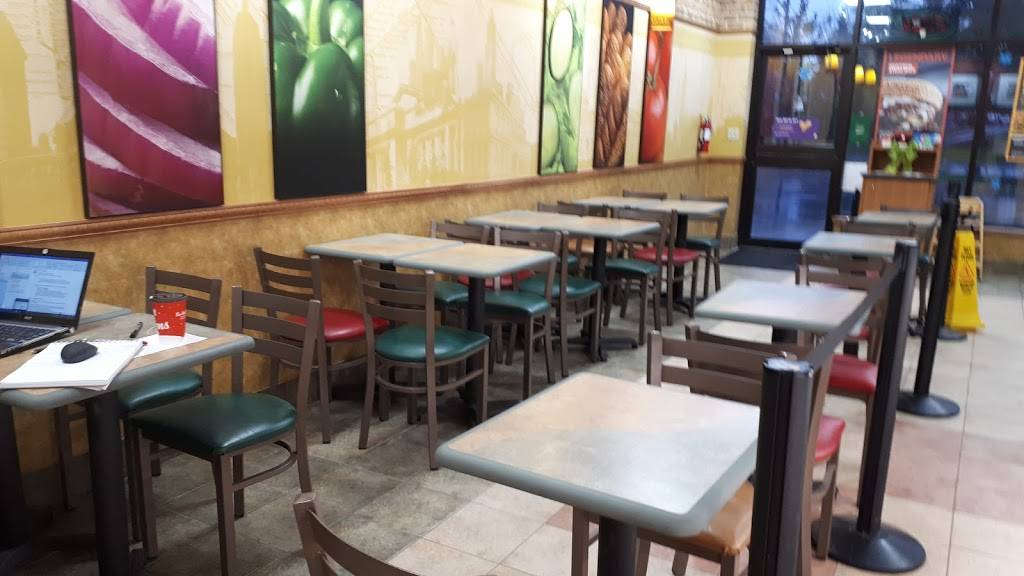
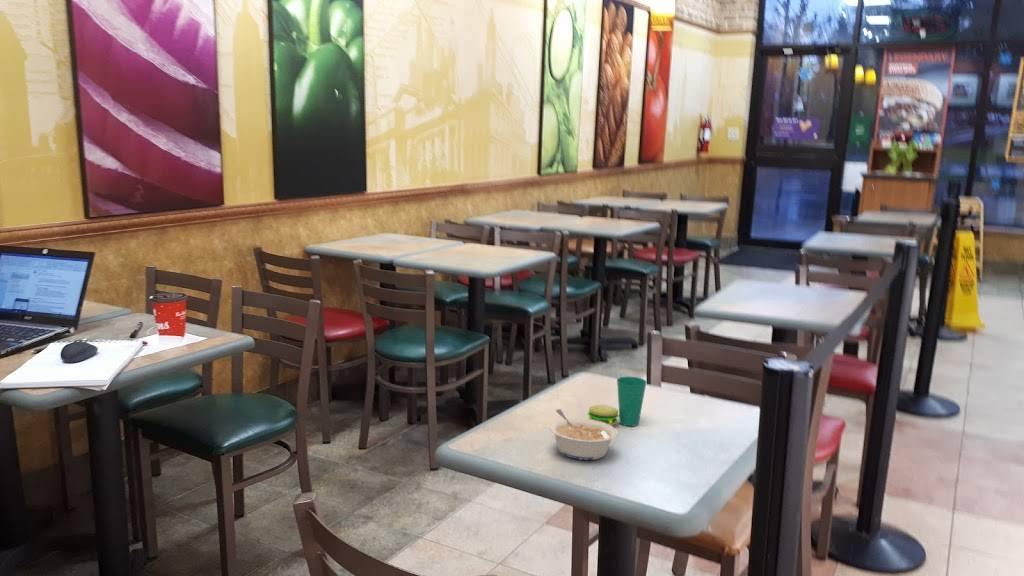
+ cup [587,375,648,427]
+ legume [548,408,619,461]
